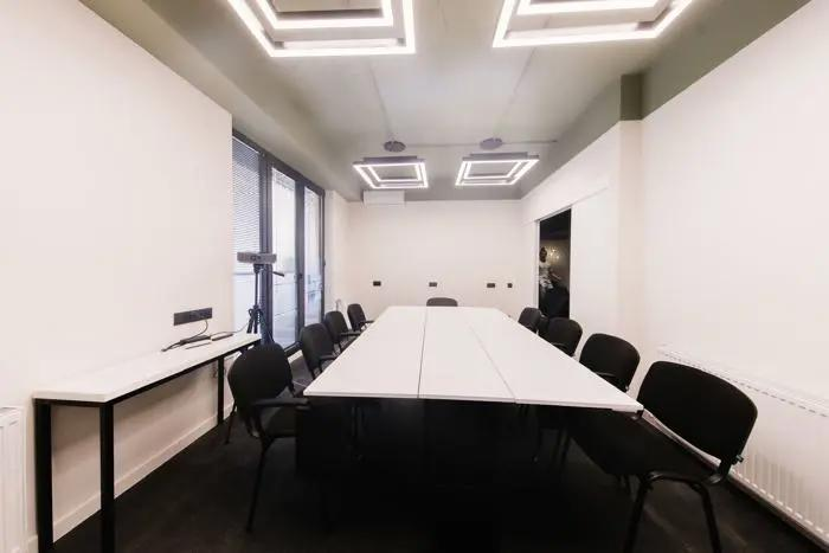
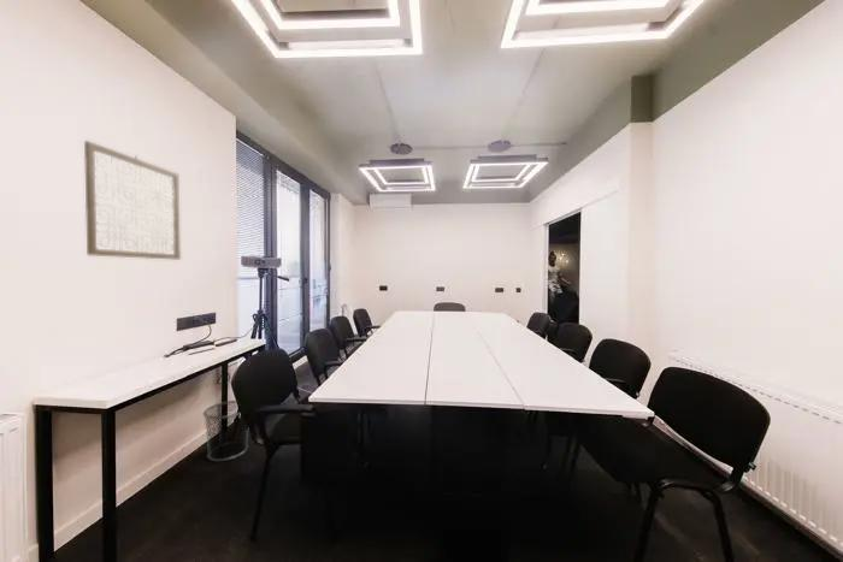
+ waste bin [202,400,249,462]
+ wall art [83,140,182,261]
